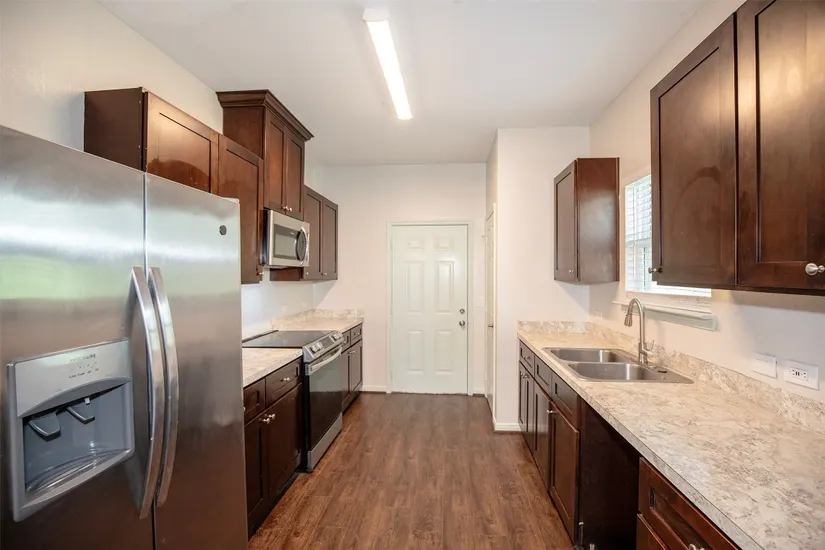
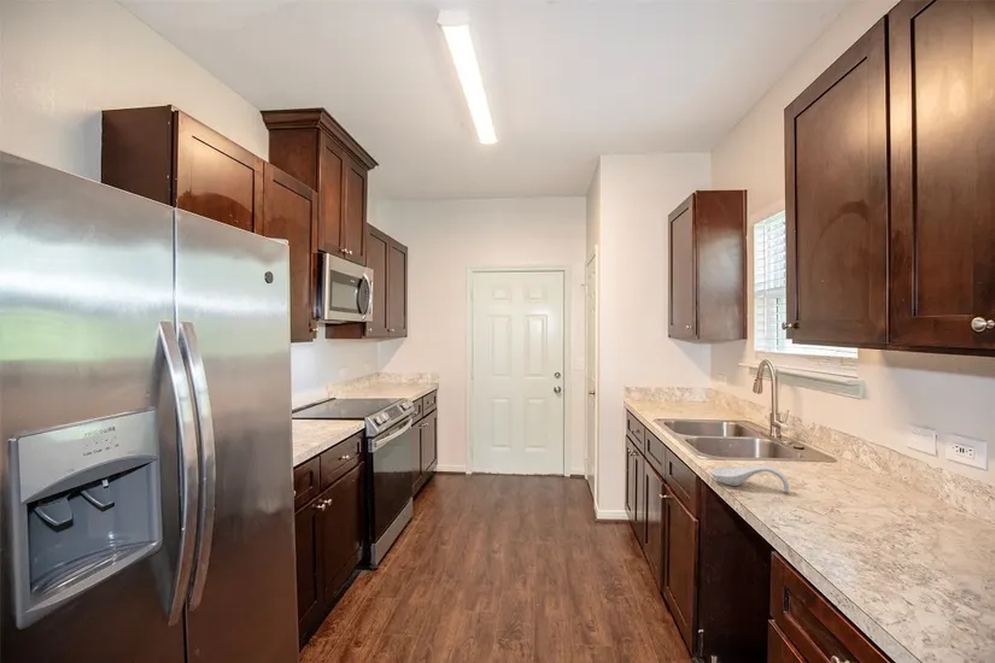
+ spoon rest [709,465,790,494]
